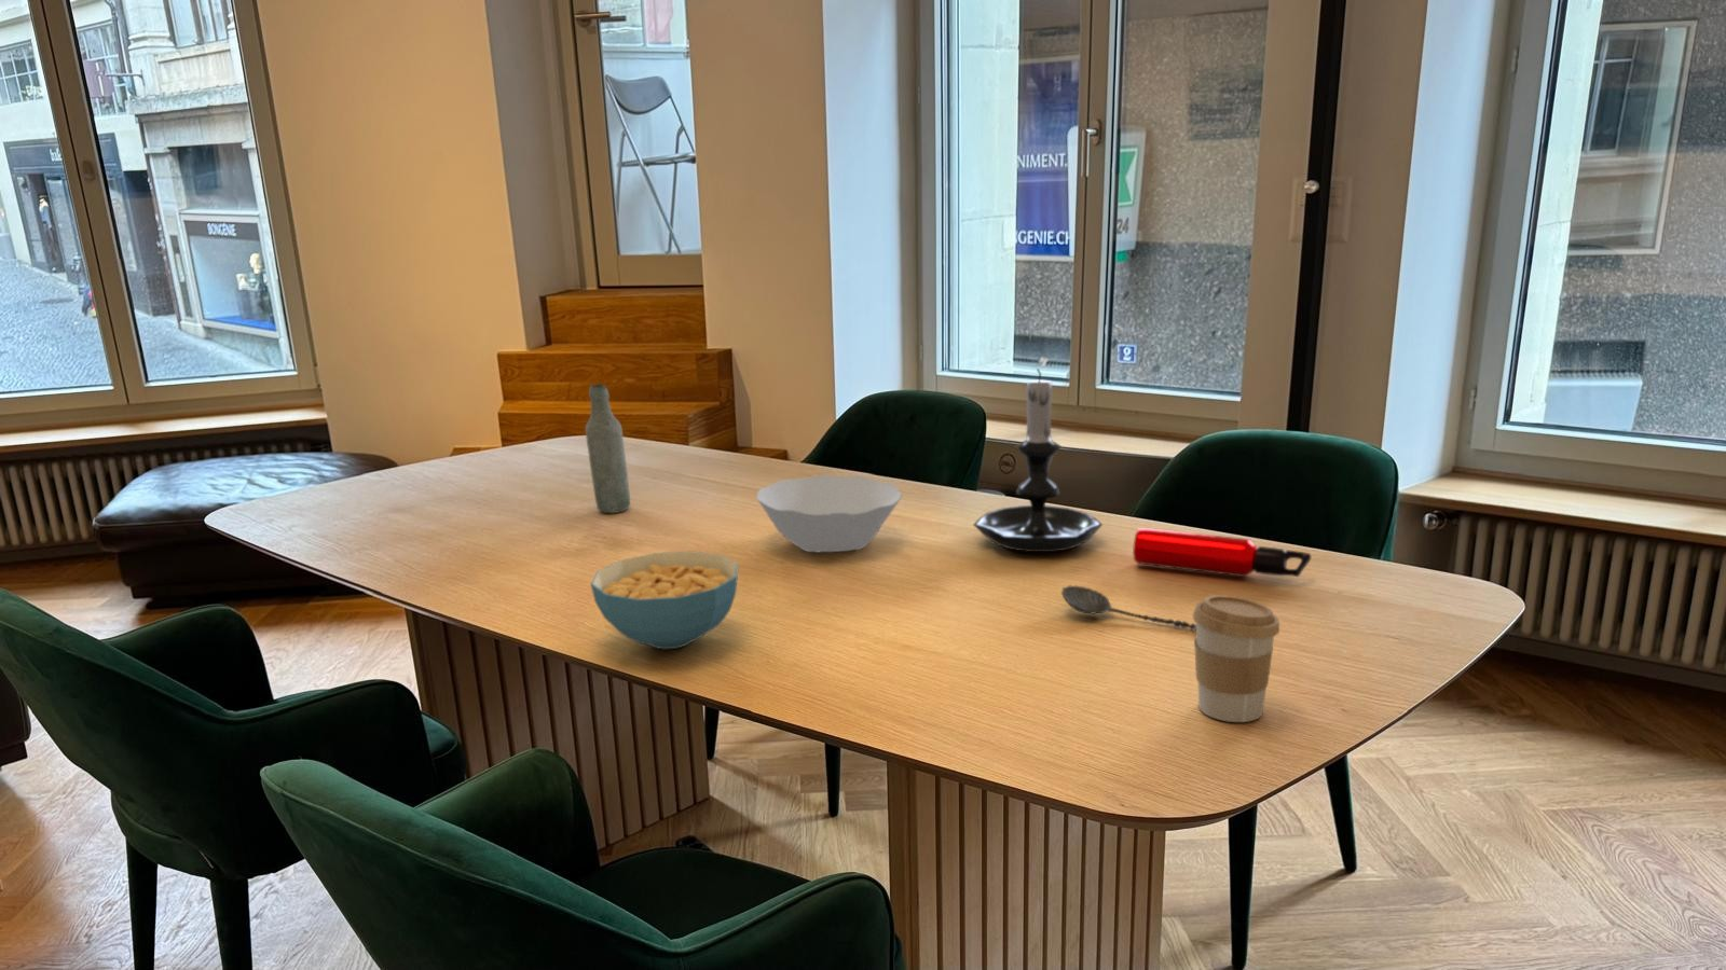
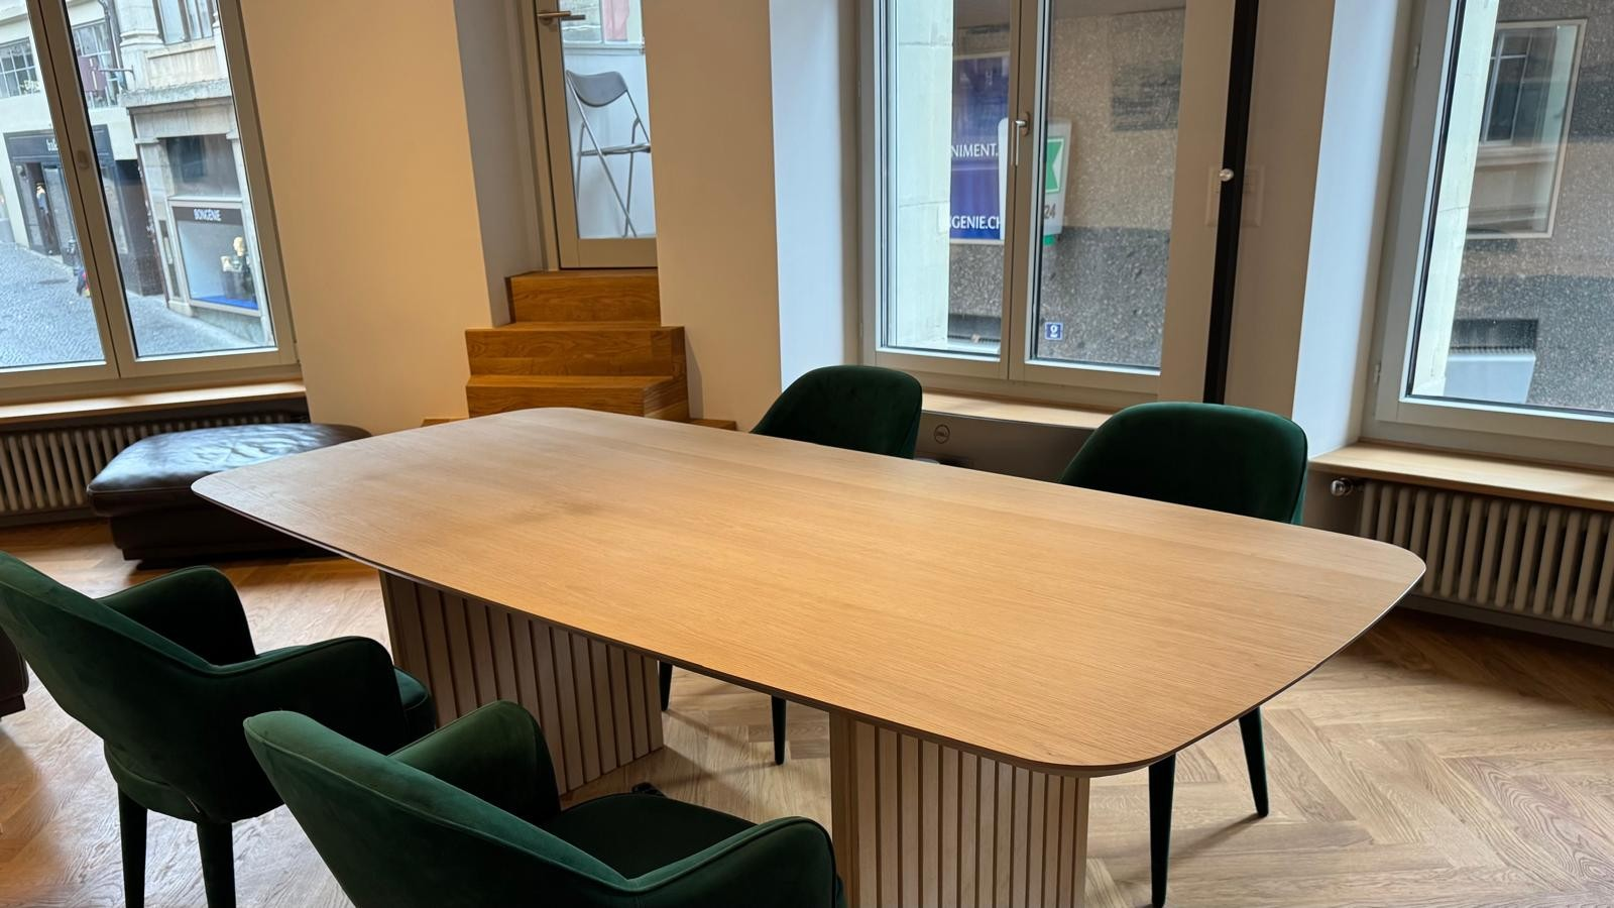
- cereal bowl [590,550,739,650]
- water bottle [1132,527,1312,578]
- bowl [756,473,903,553]
- candle holder [972,367,1104,553]
- coffee cup [1193,593,1280,724]
- bottle [584,383,631,514]
- spoon [1061,585,1196,631]
